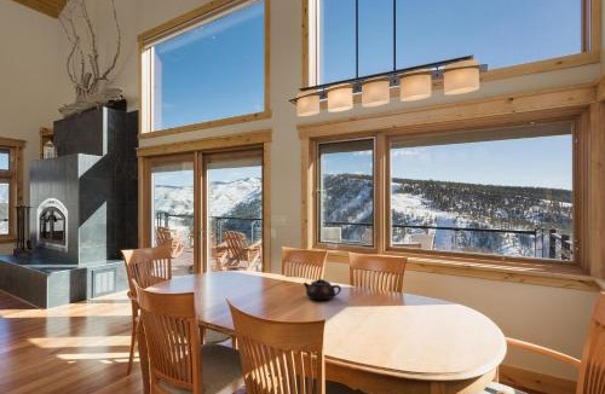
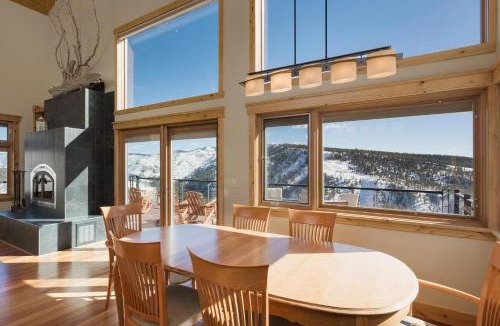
- teapot [302,278,342,301]
